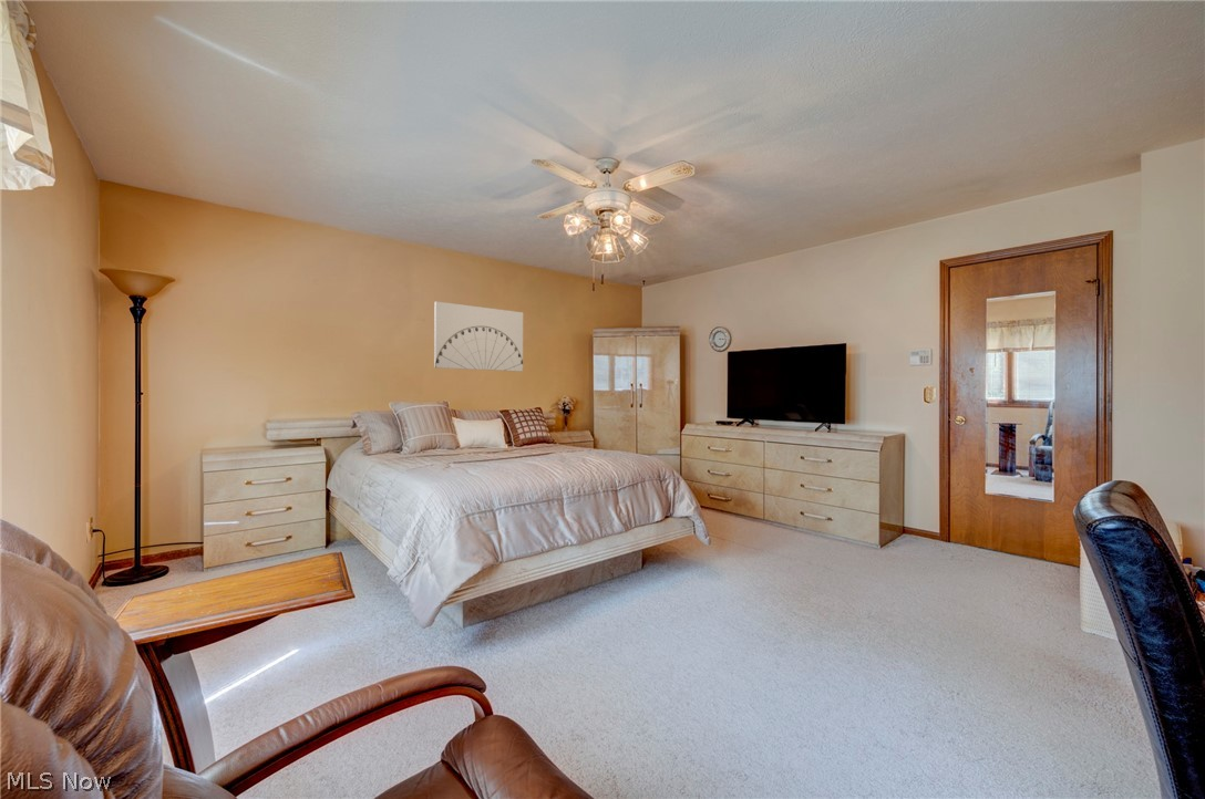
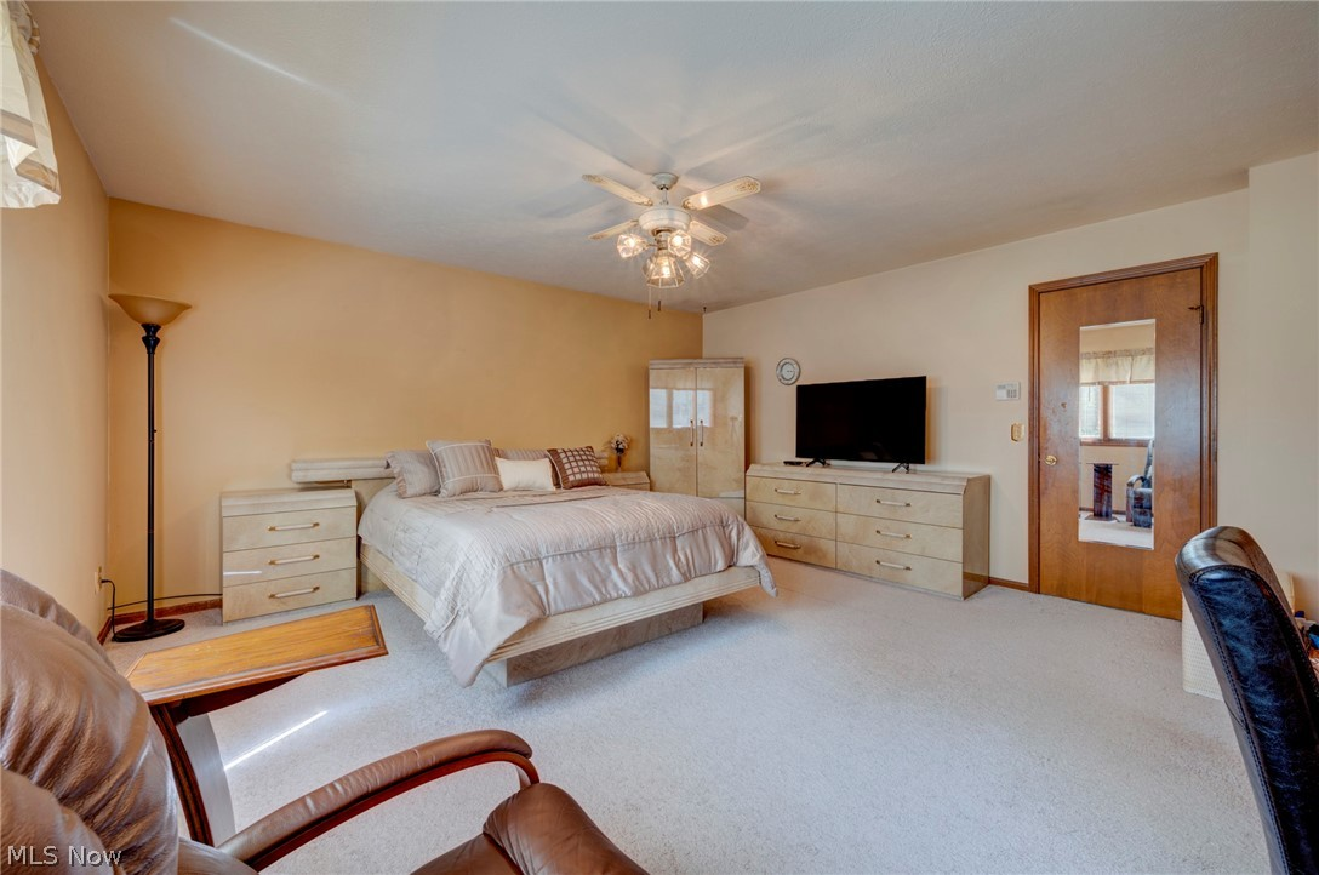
- wall art [433,301,524,372]
